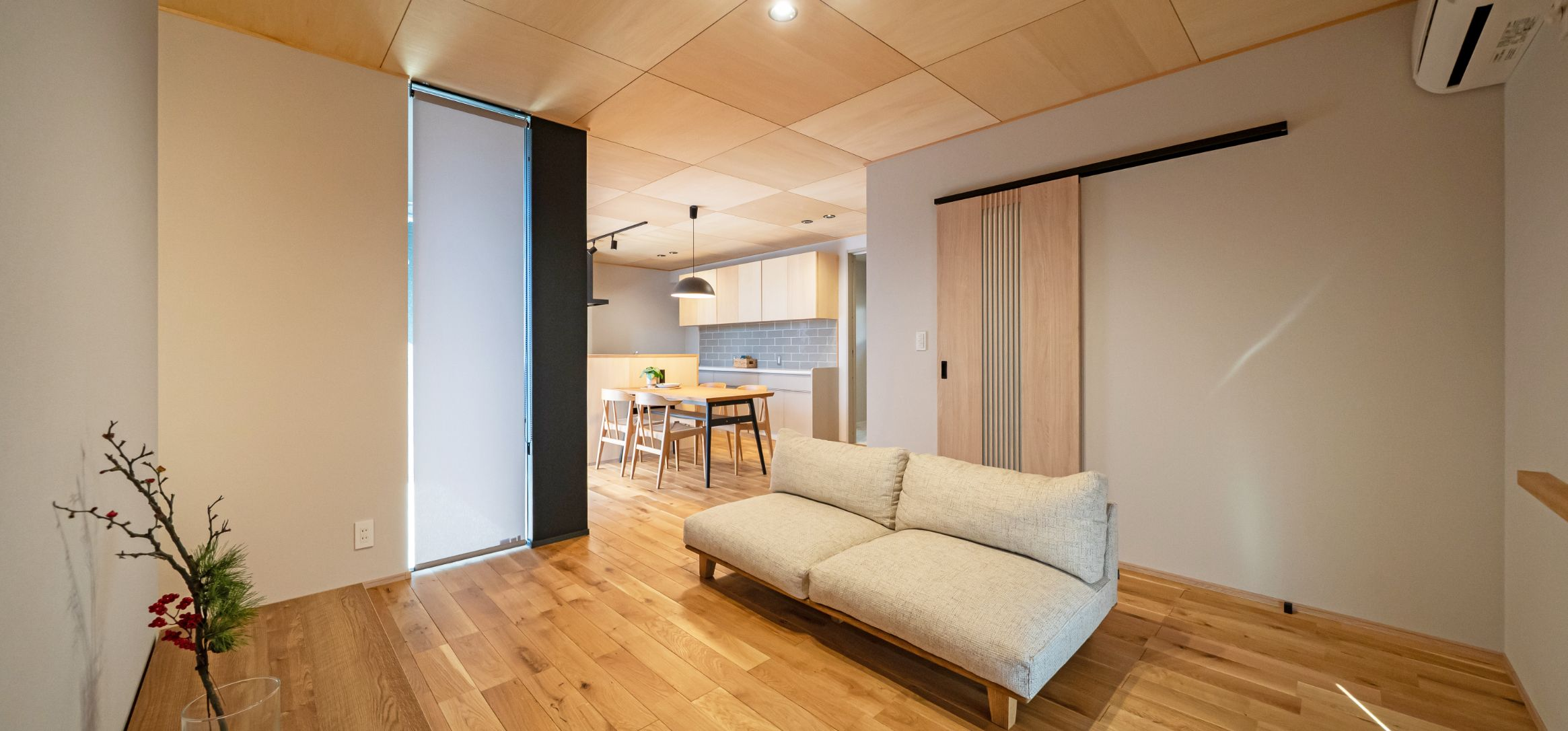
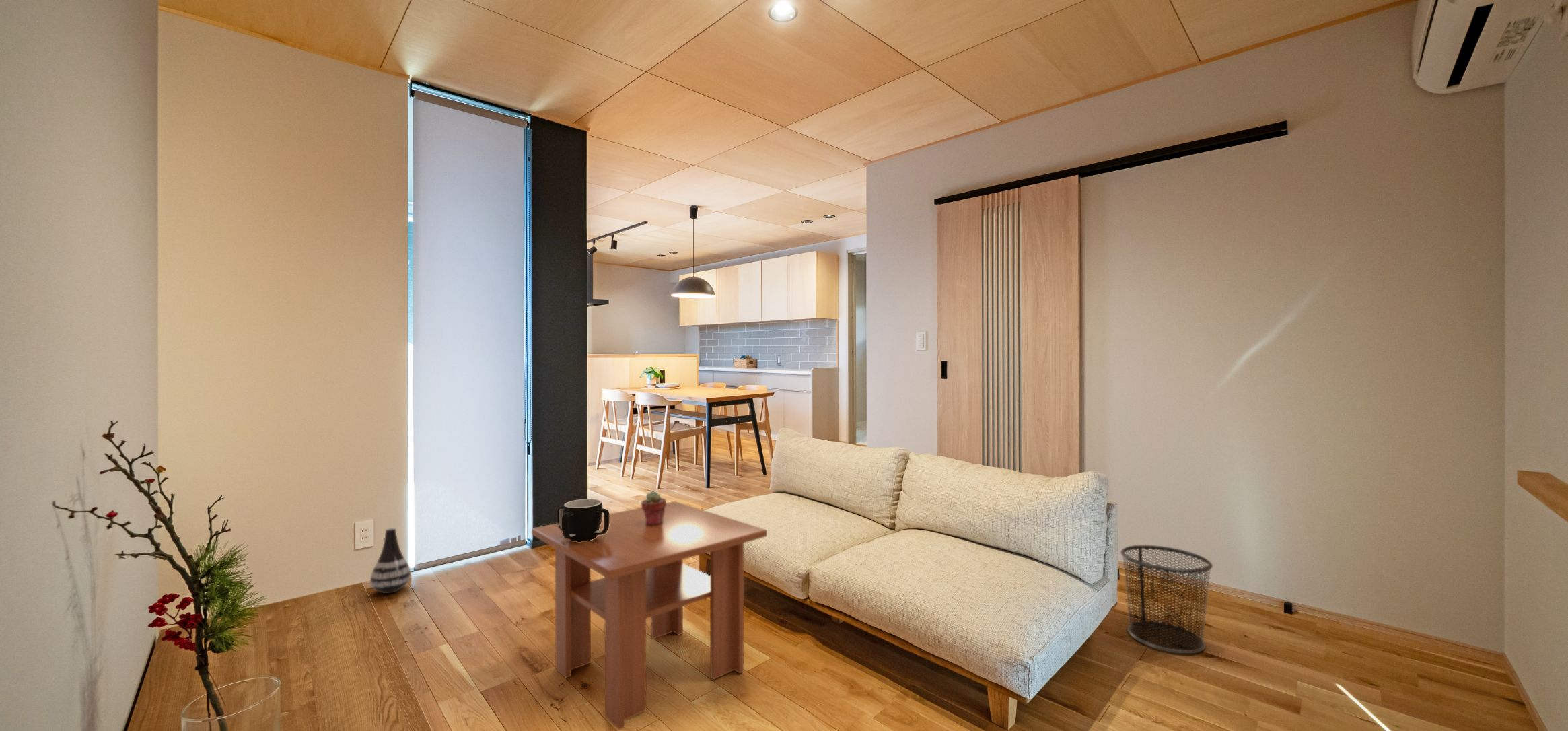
+ coffee table [531,501,768,730]
+ potted succulent [641,491,667,526]
+ waste bin [1120,545,1213,654]
+ mug [557,499,610,542]
+ vase [369,527,411,594]
